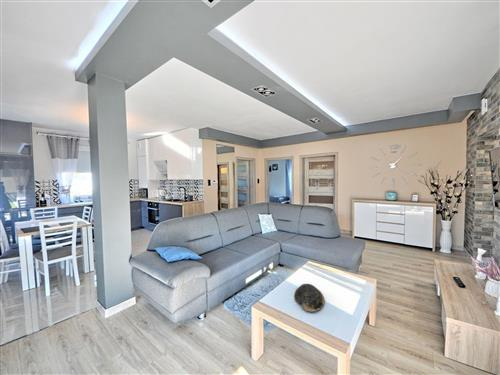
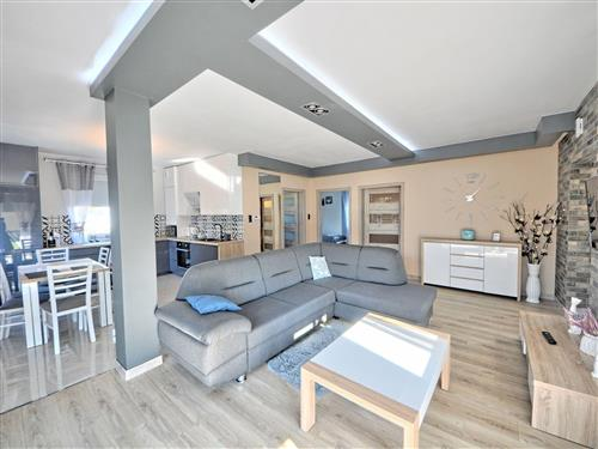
- decorative bowl [293,283,325,313]
